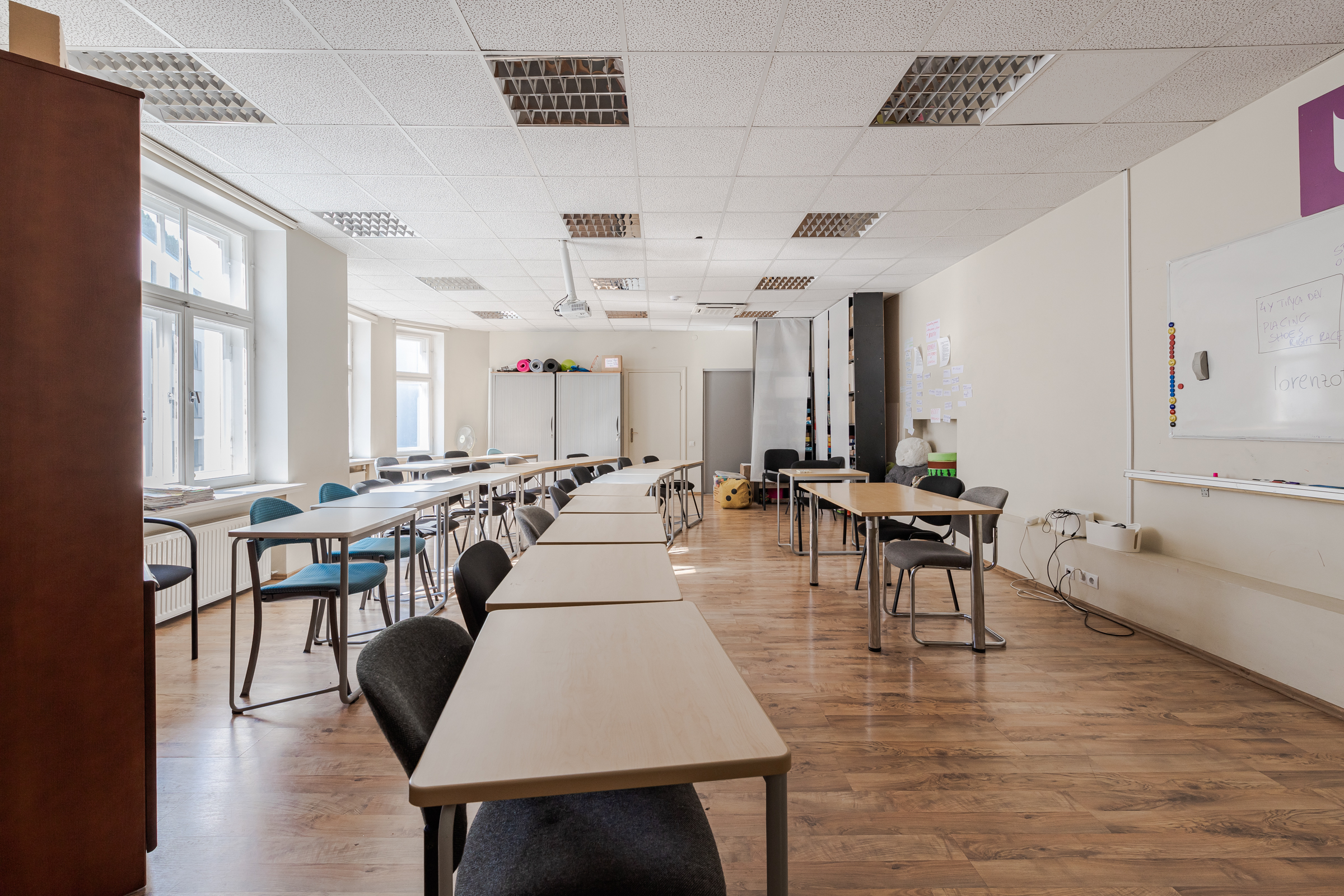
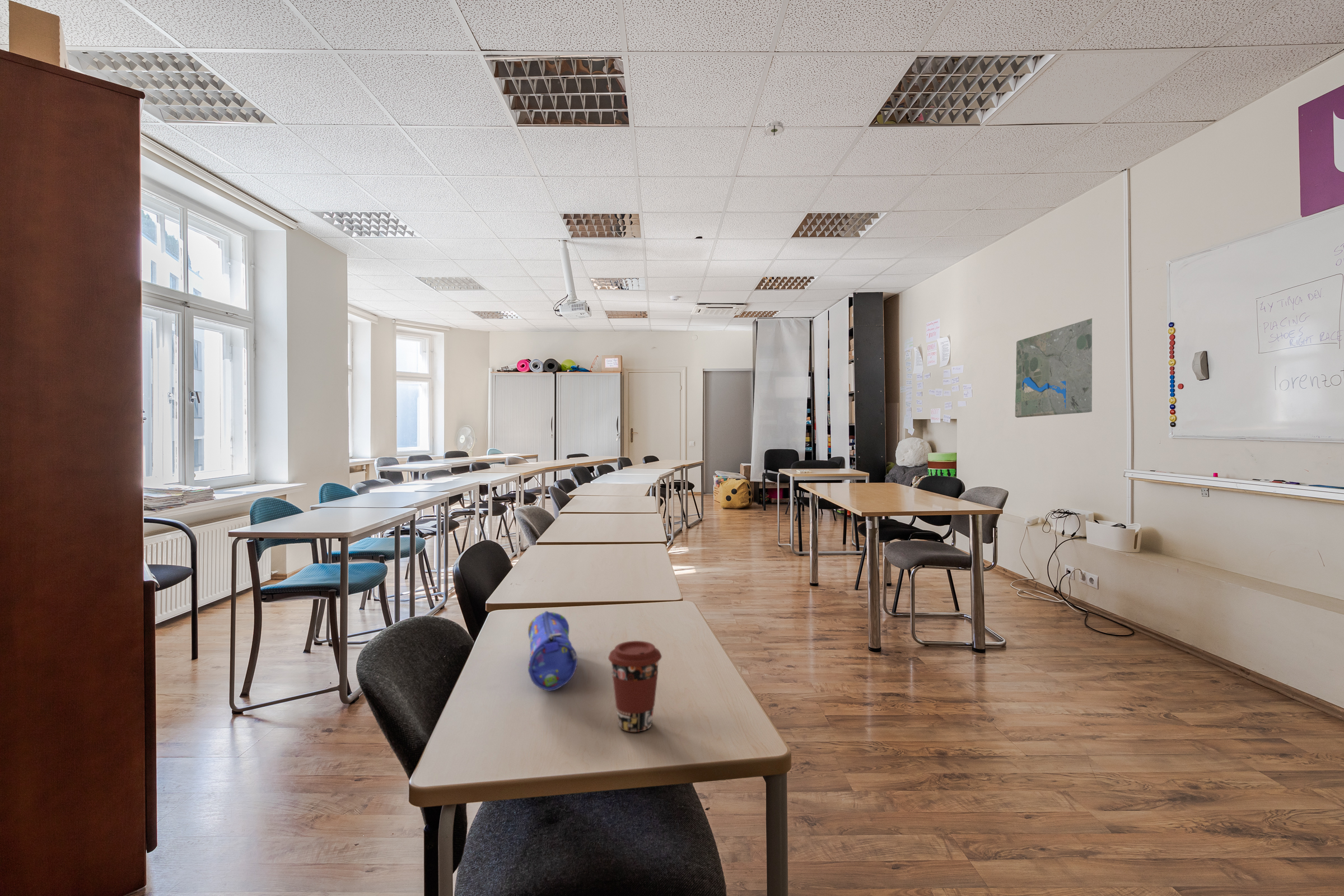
+ coffee cup [608,640,662,732]
+ pencil case [528,610,578,692]
+ road map [1015,318,1093,418]
+ smoke detector [763,120,785,138]
